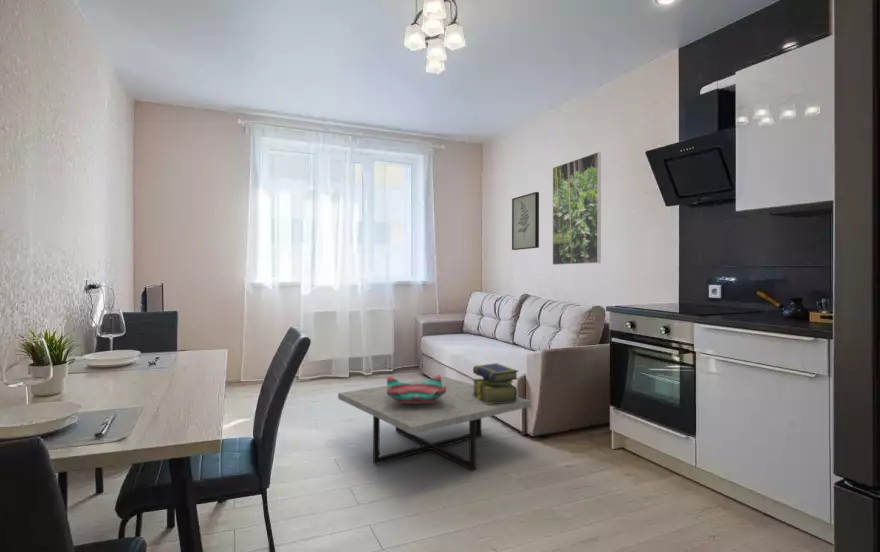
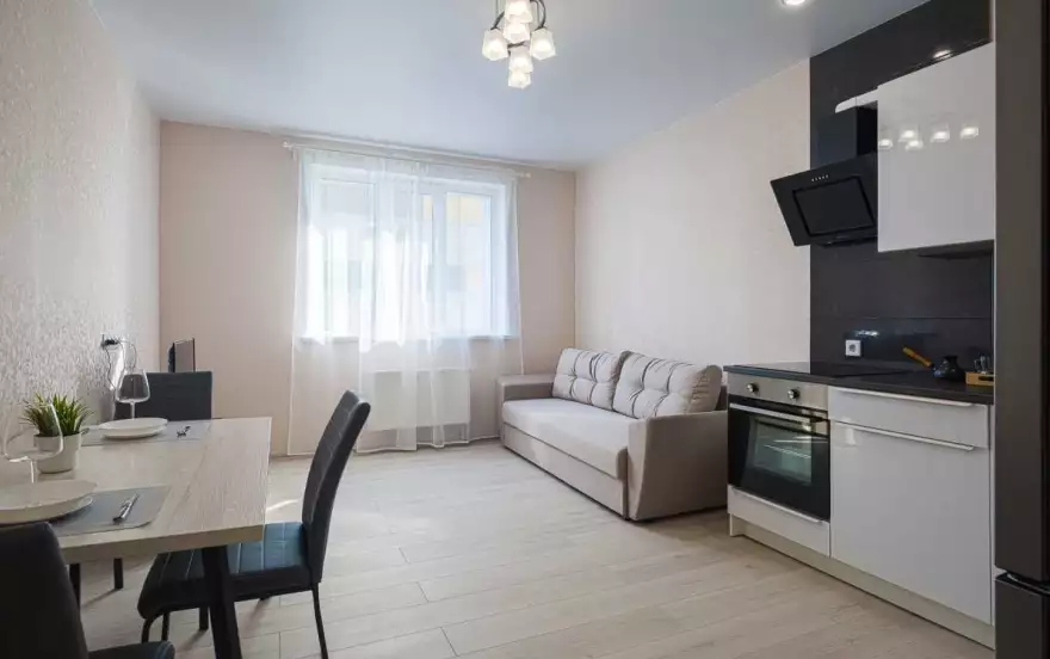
- wall art [511,191,540,251]
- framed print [552,151,602,266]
- stack of books [471,362,519,404]
- coffee table [337,376,532,471]
- decorative bowl [386,374,446,407]
